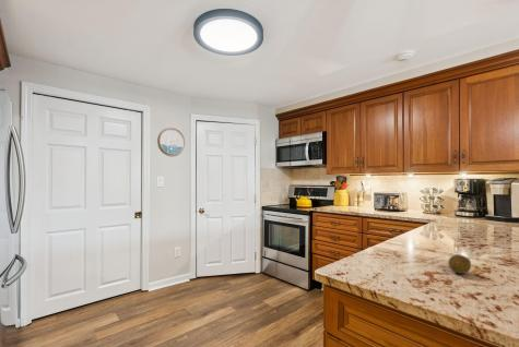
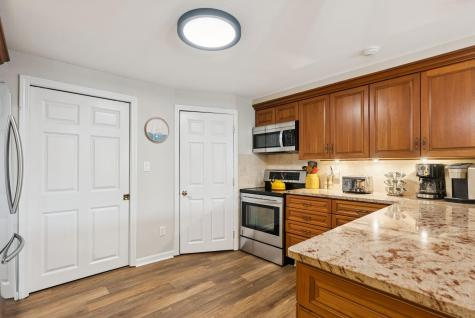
- fruit [447,253,472,275]
